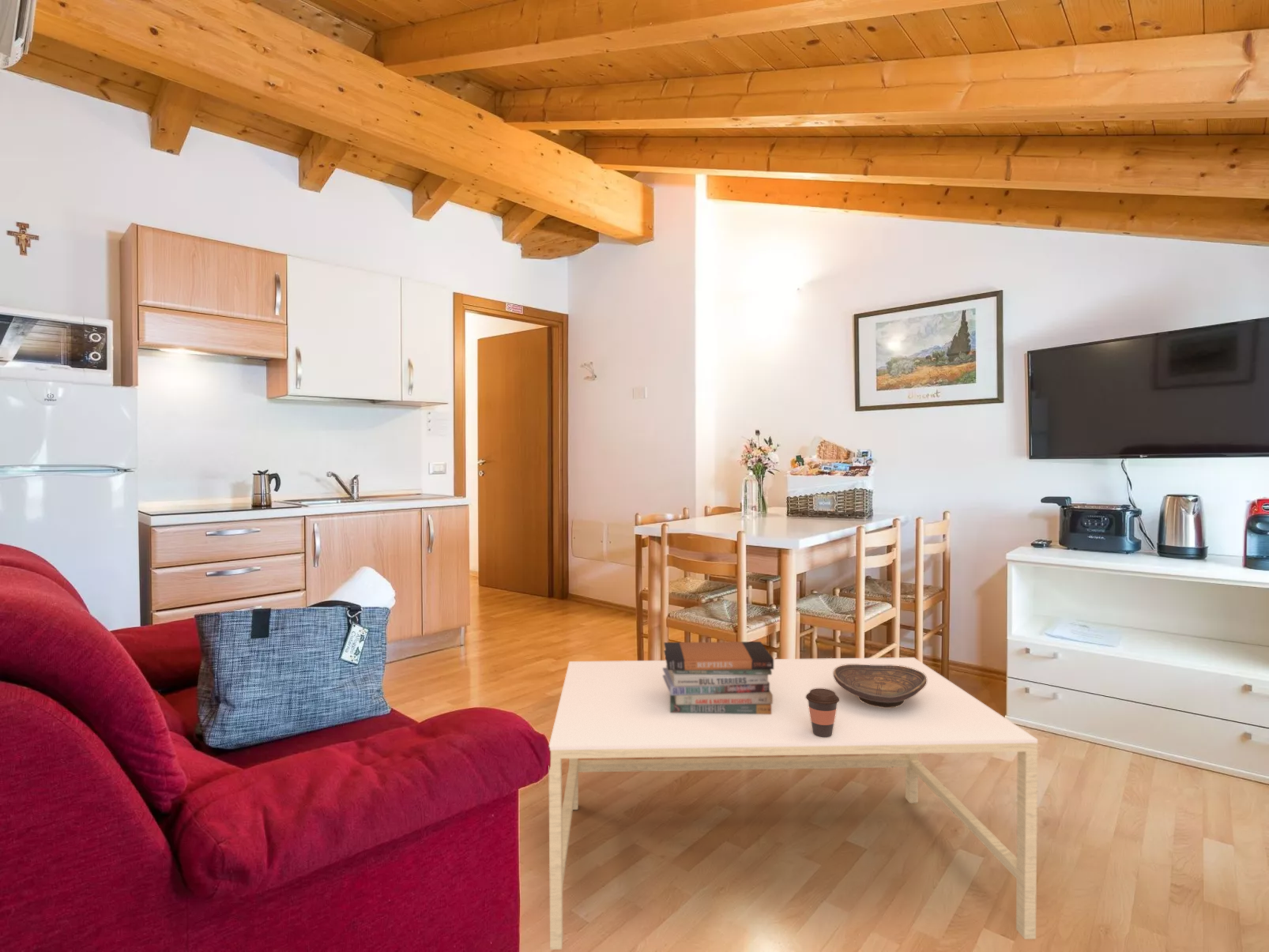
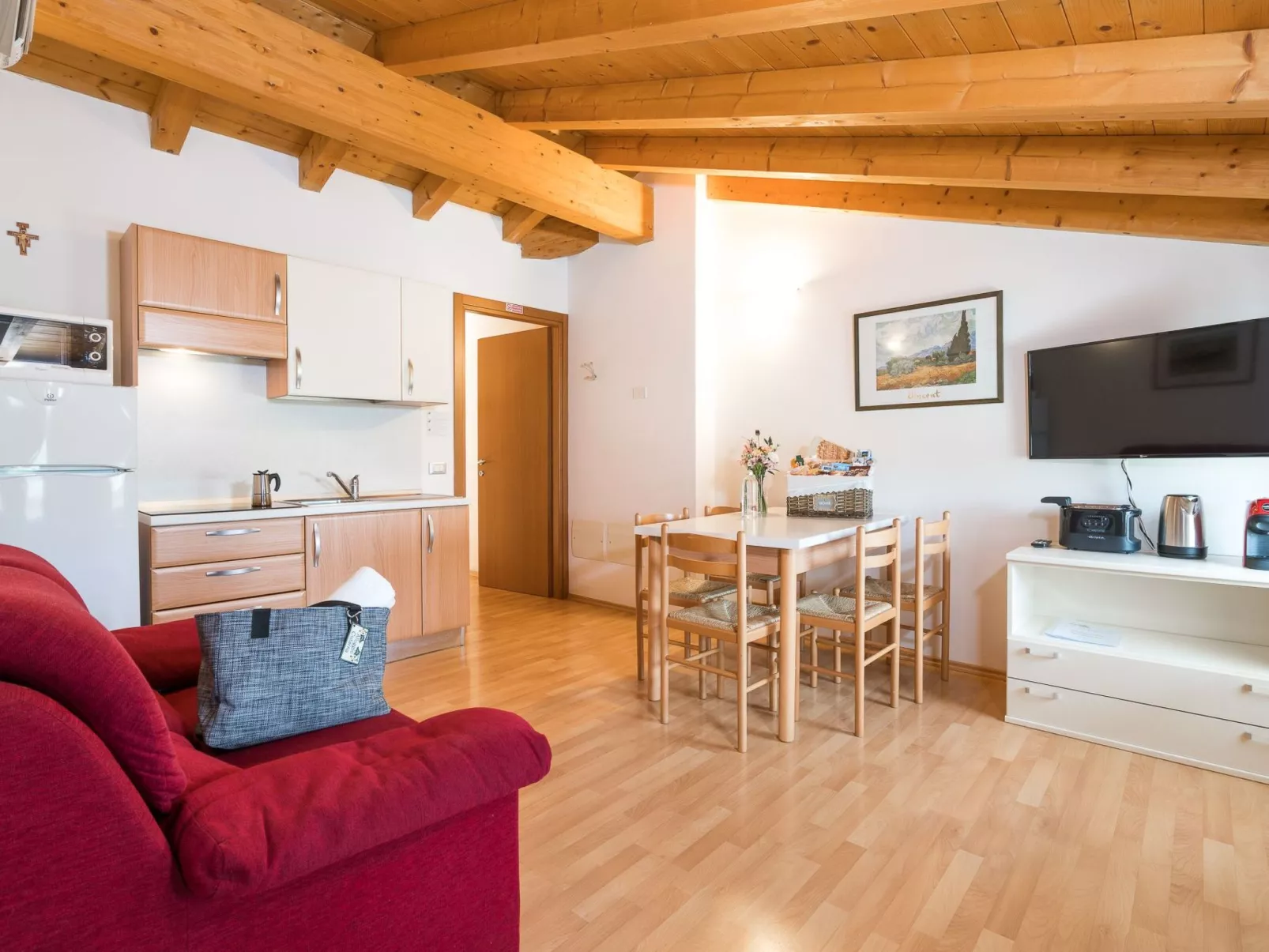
- book stack [663,641,774,714]
- coffee table [548,657,1038,950]
- decorative bowl [834,664,927,708]
- coffee cup [806,688,840,738]
